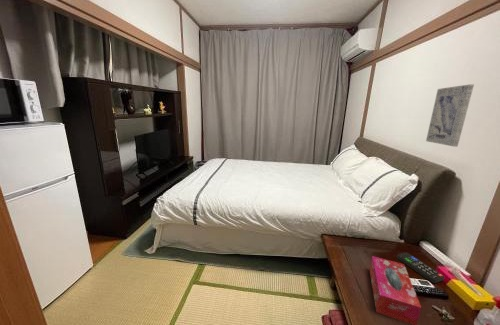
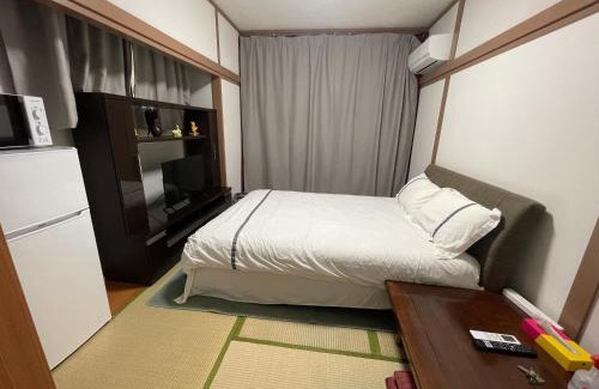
- wall art [425,83,475,148]
- remote control [396,252,446,284]
- tissue box [369,255,422,325]
